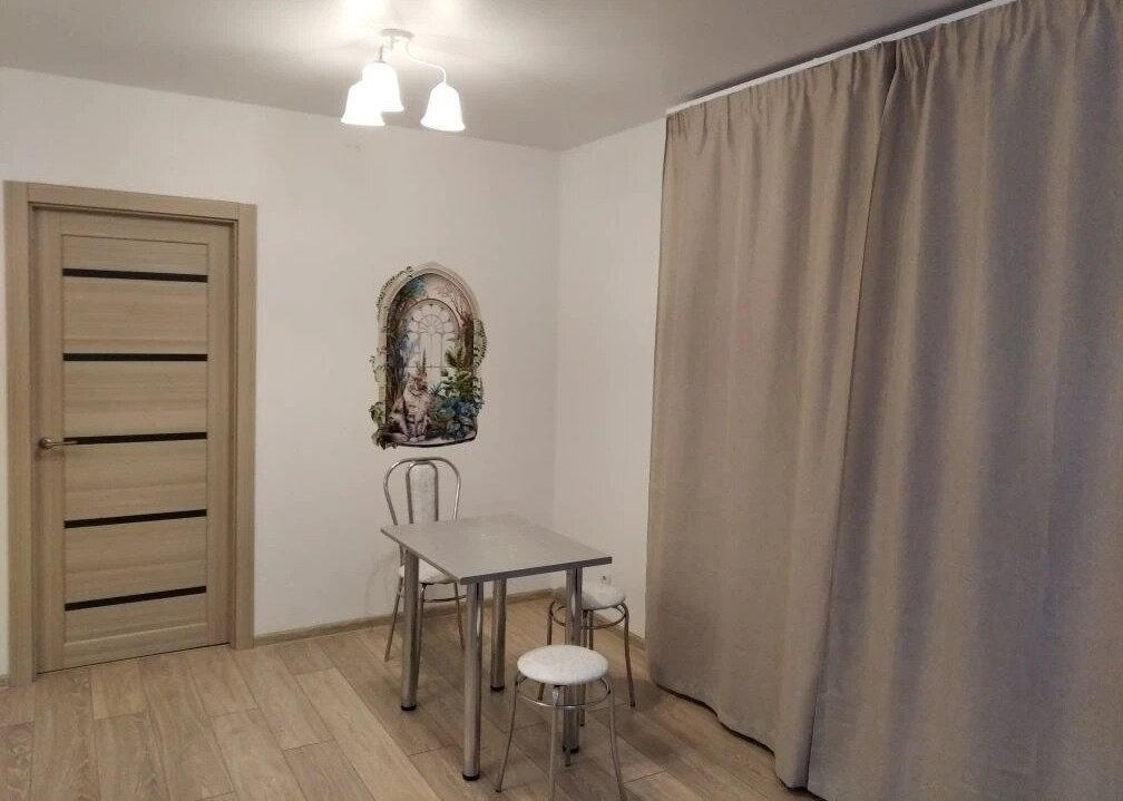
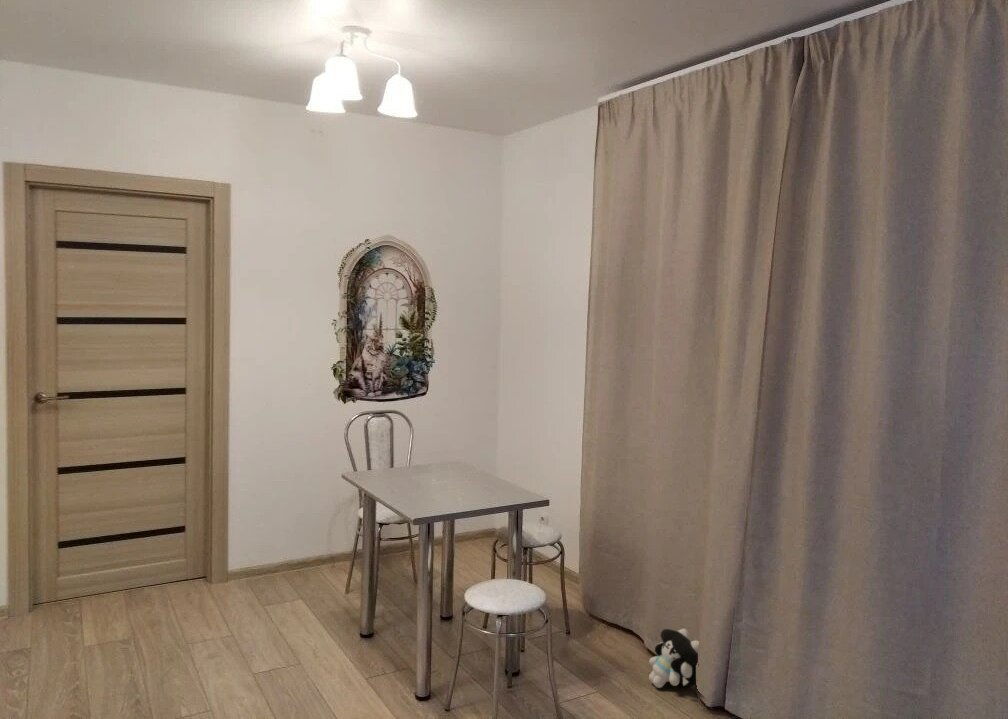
+ plush toy [648,628,700,689]
